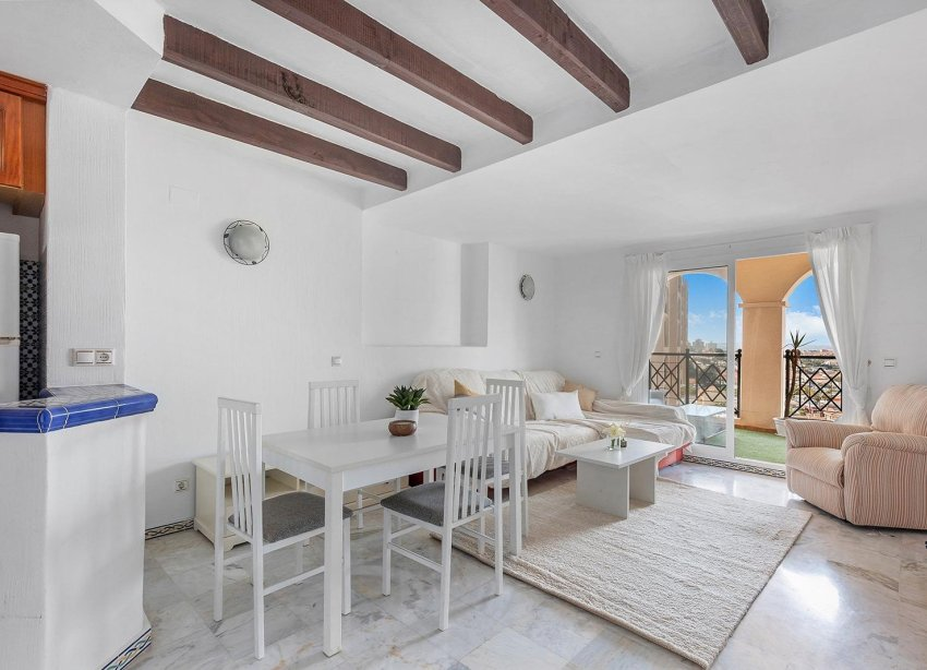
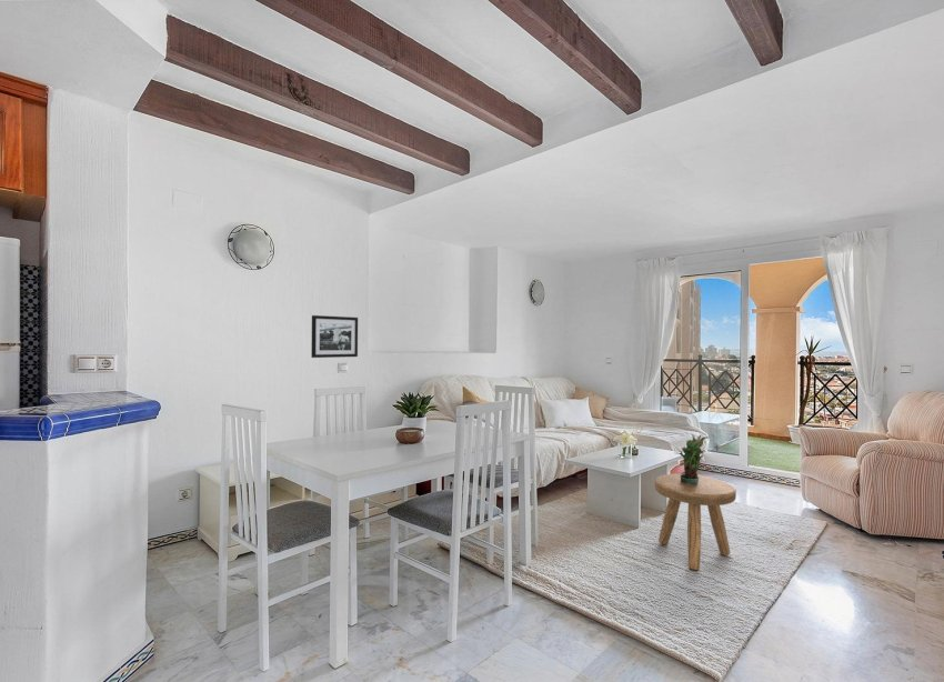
+ potted plant [675,433,710,484]
+ stool [654,473,737,571]
+ picture frame [310,314,359,359]
